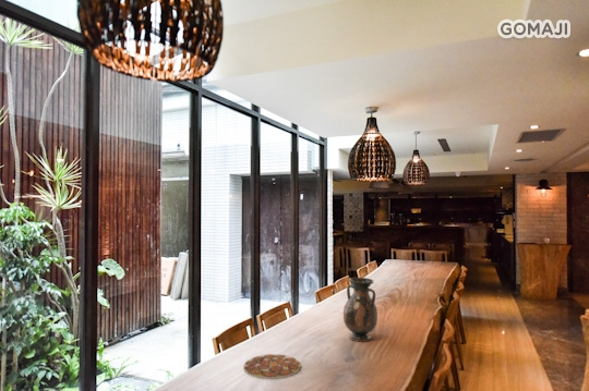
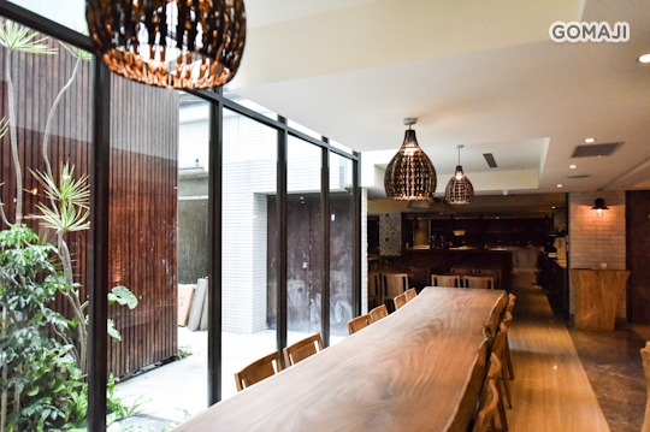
- vase [342,277,378,343]
- plate [242,353,301,380]
